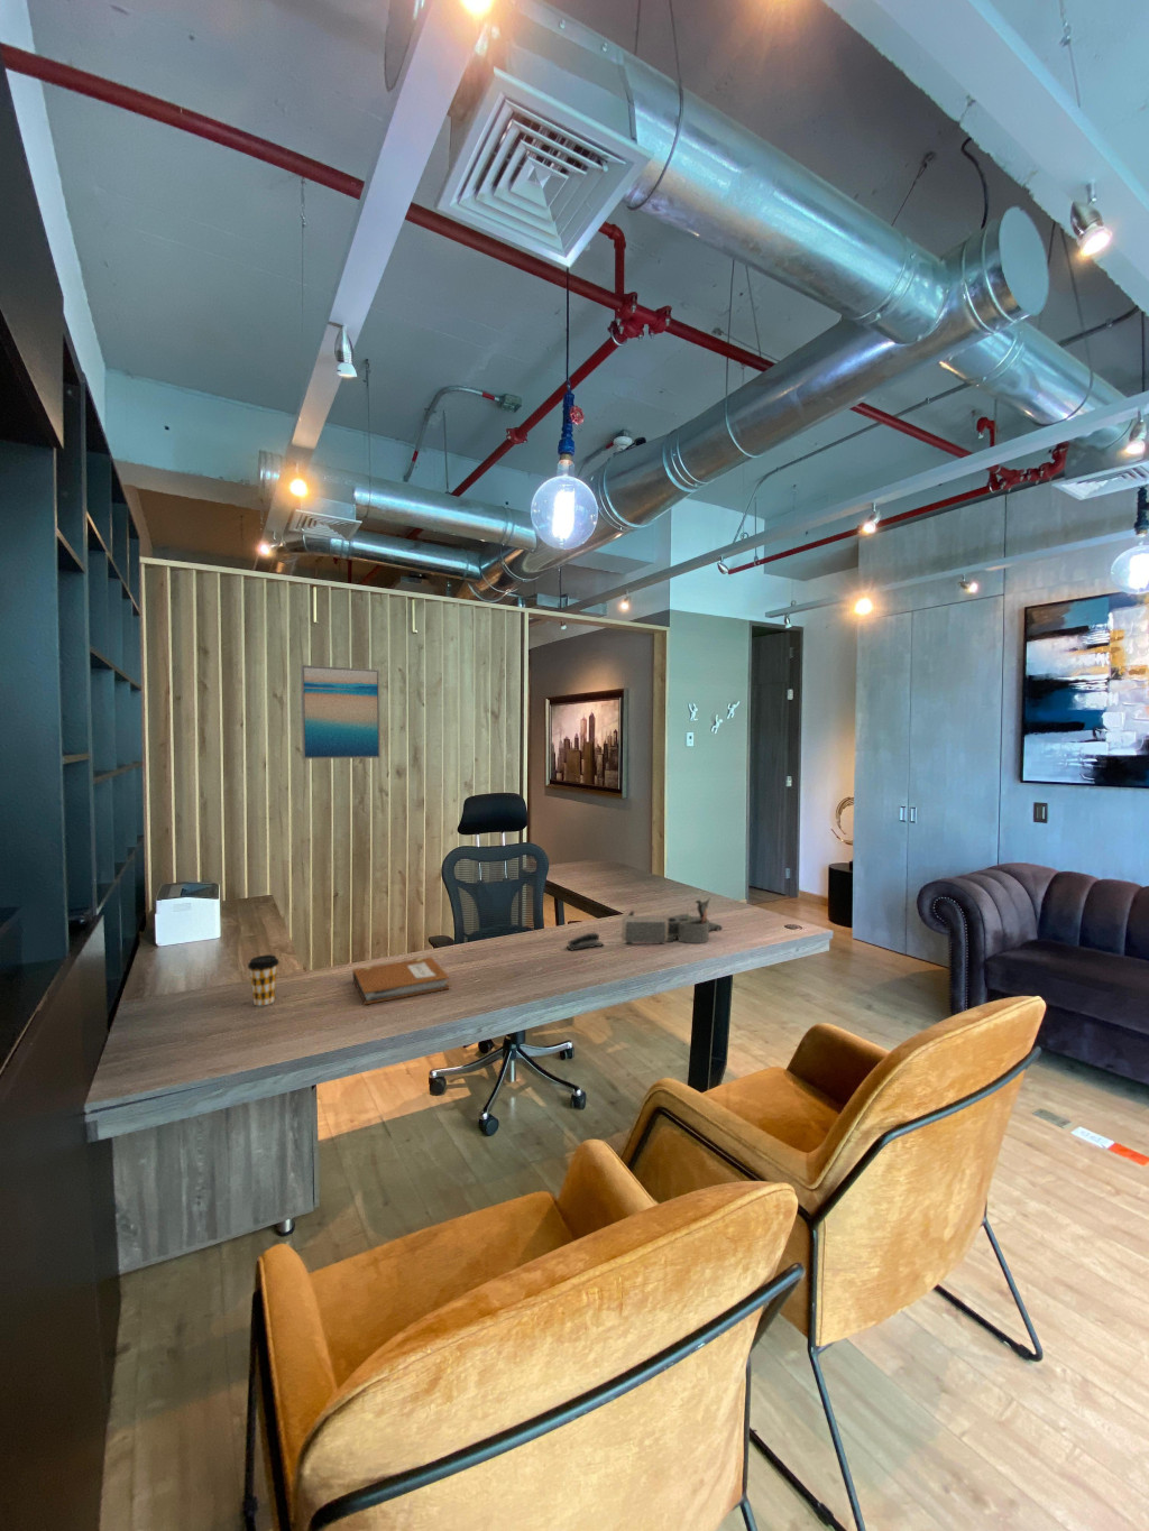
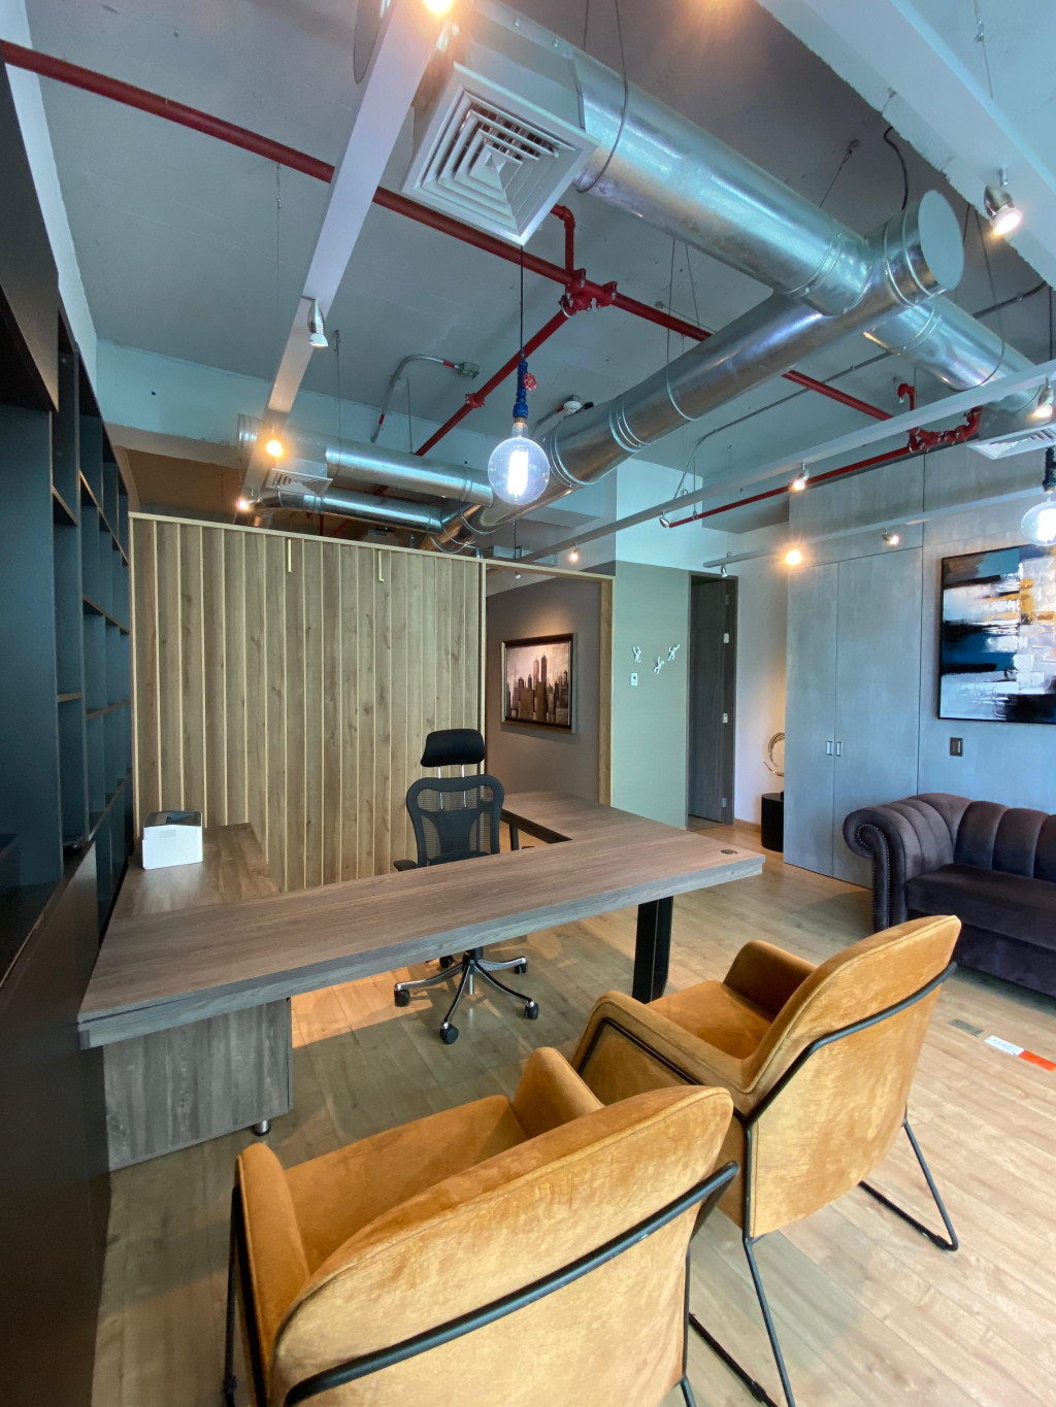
- stapler [566,931,605,951]
- coffee cup [247,953,280,1007]
- desk organizer [620,898,724,945]
- wall art [299,664,381,760]
- notebook [351,956,450,1005]
